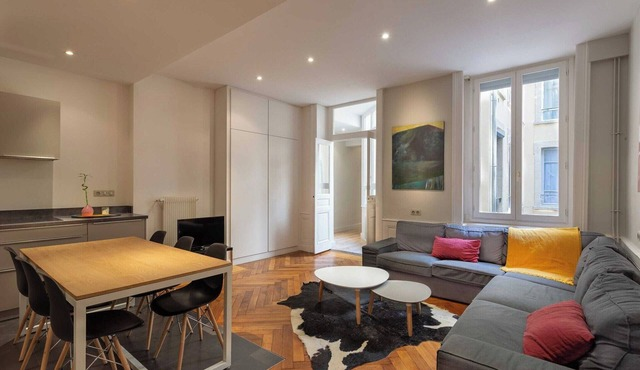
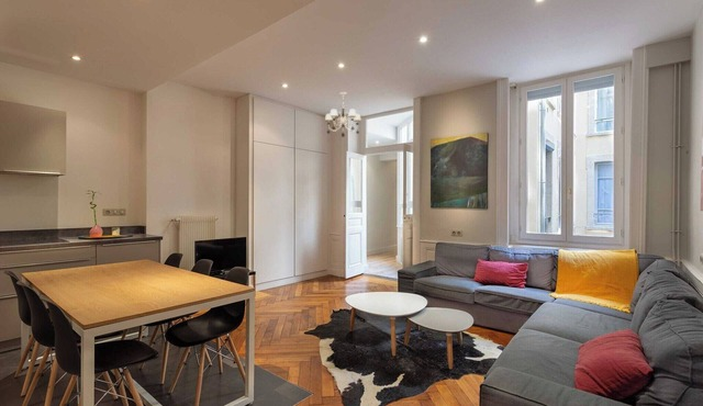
+ chandelier [324,91,362,138]
